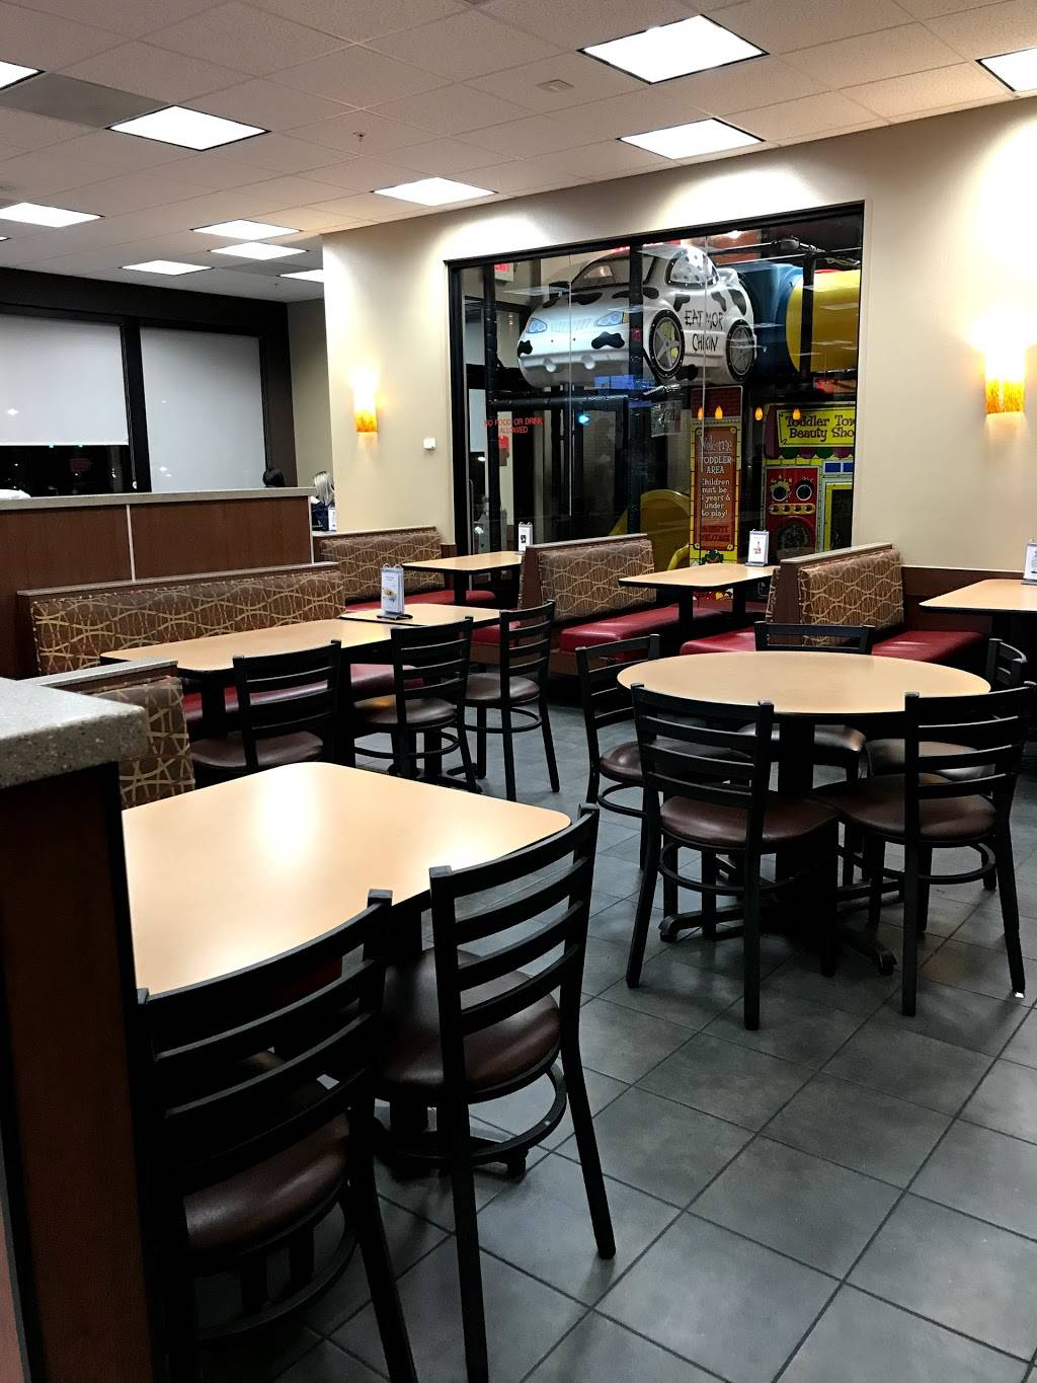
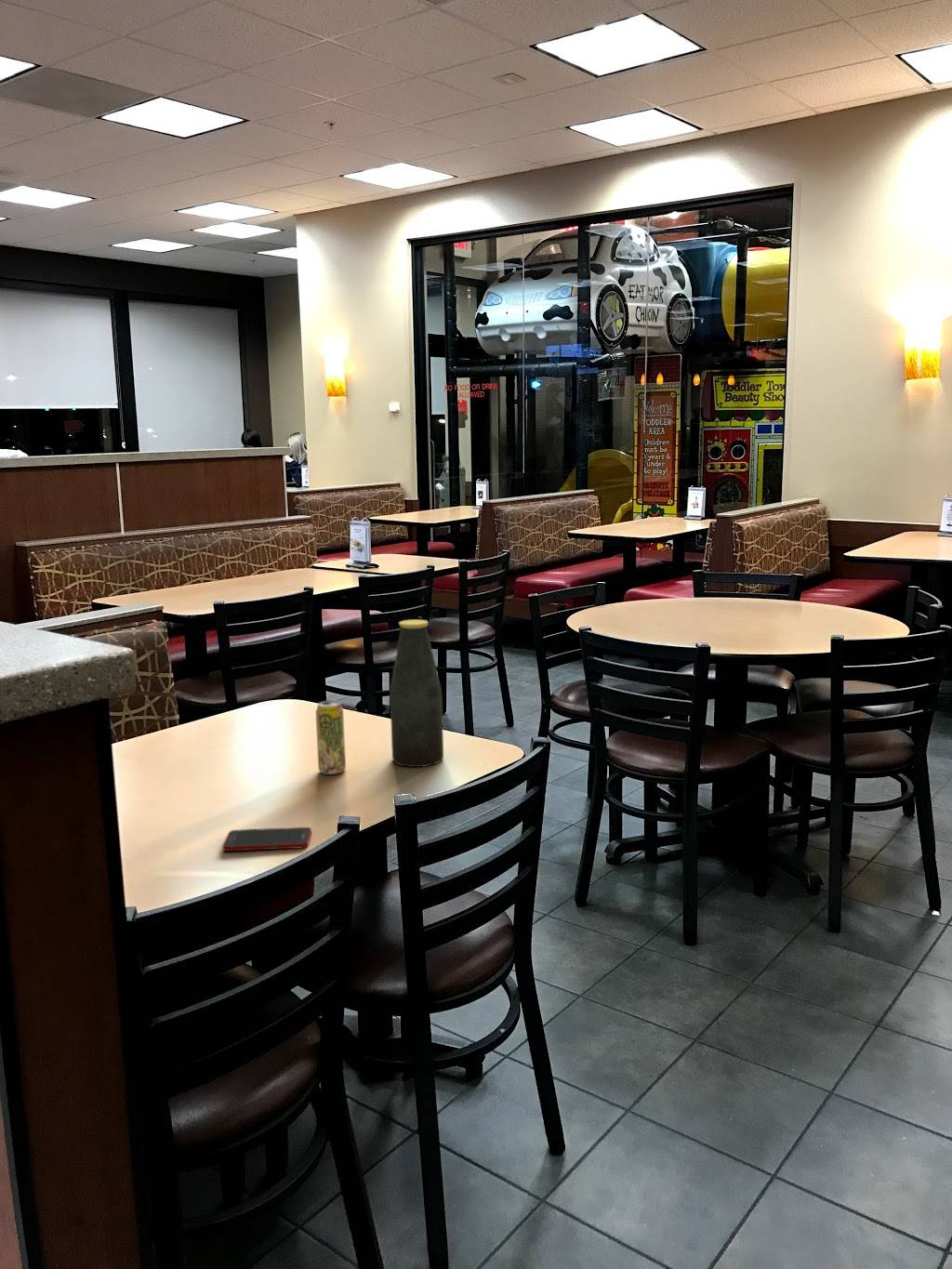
+ beverage can [314,700,347,775]
+ bottle [390,619,444,768]
+ cell phone [221,826,312,852]
